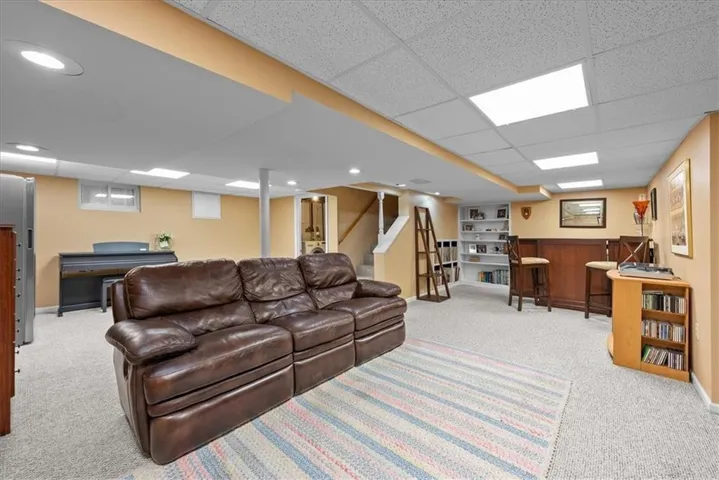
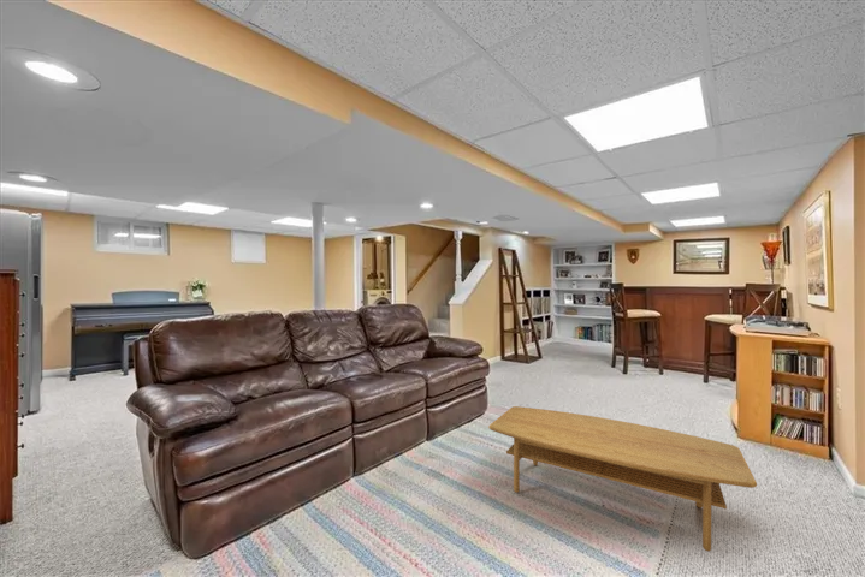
+ coffee table [487,405,758,553]
